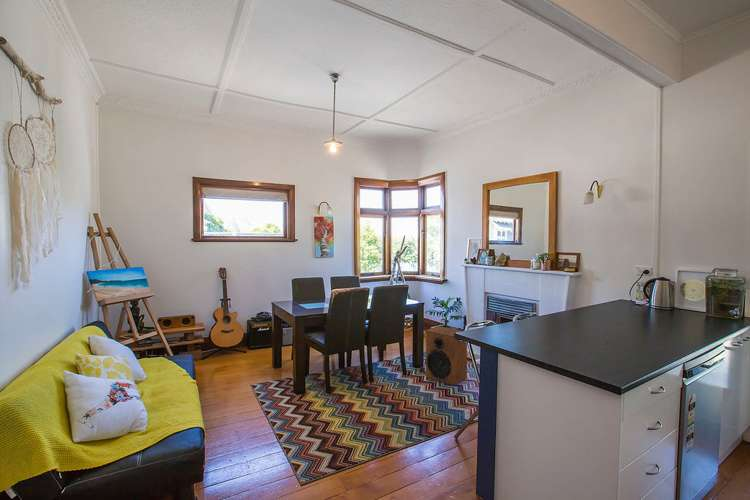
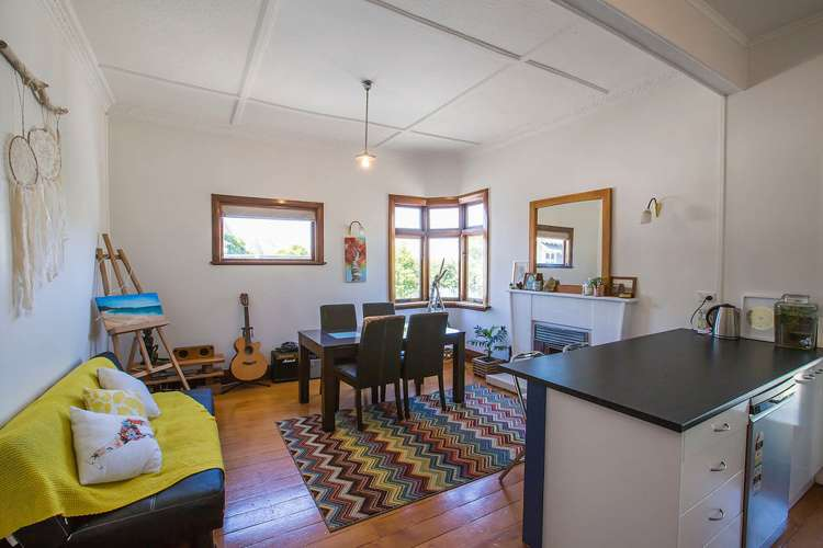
- speaker [425,325,468,386]
